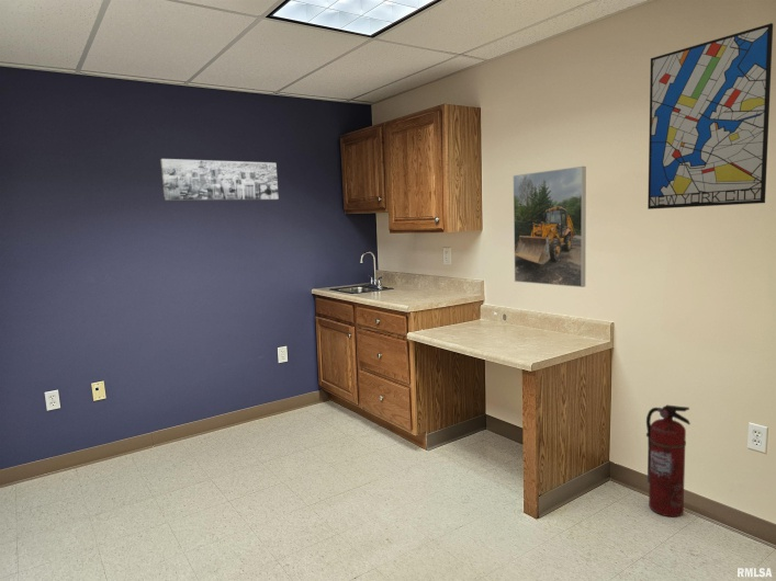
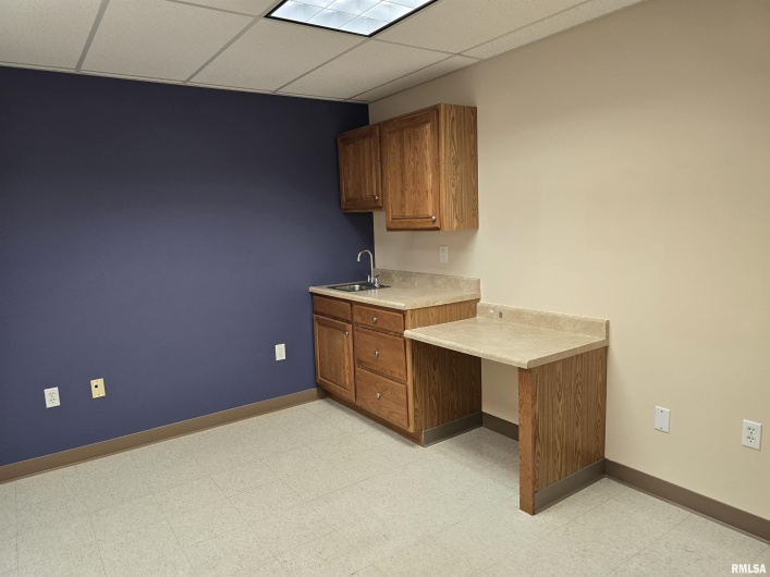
- wall art [159,158,280,202]
- wall art [646,22,774,210]
- fire extinguisher [645,403,691,517]
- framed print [513,166,587,288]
